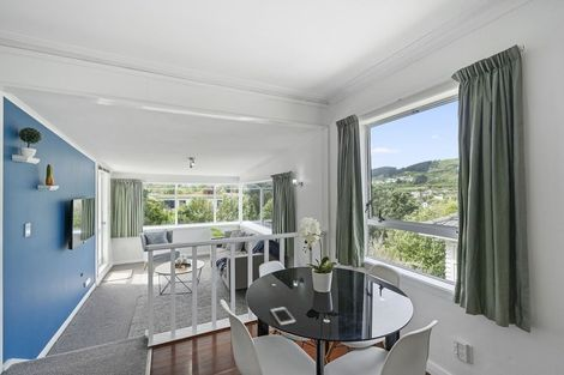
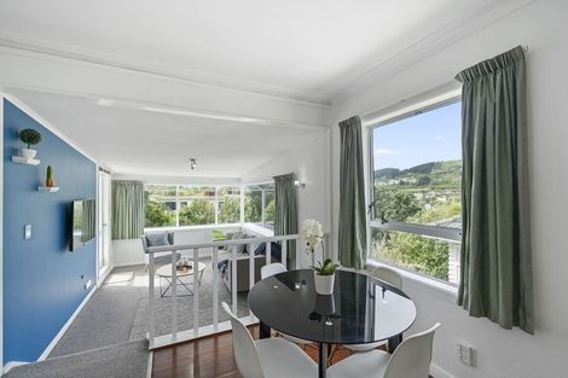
- cell phone [270,306,296,327]
